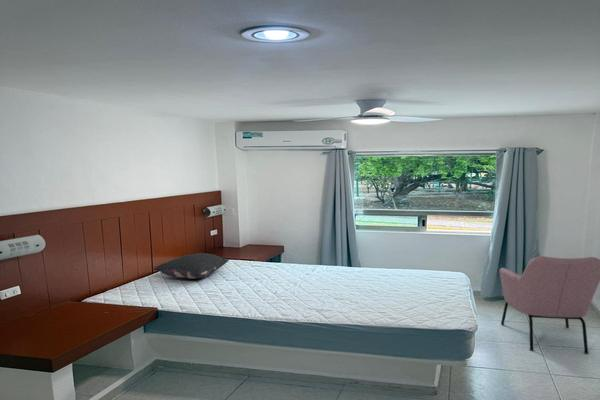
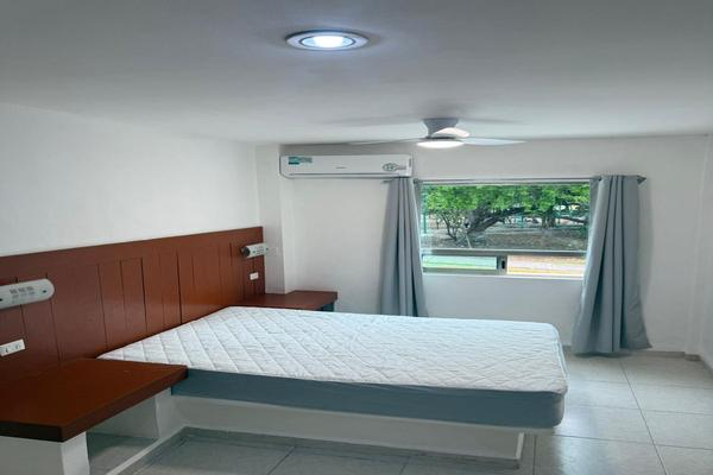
- armchair [498,255,600,355]
- pillow [152,252,230,280]
